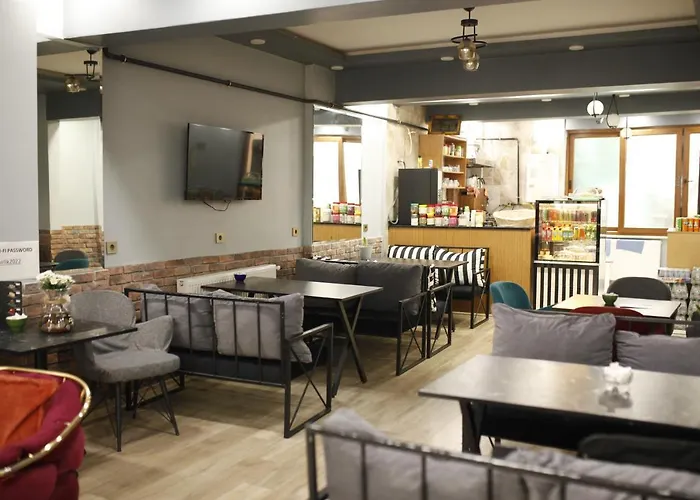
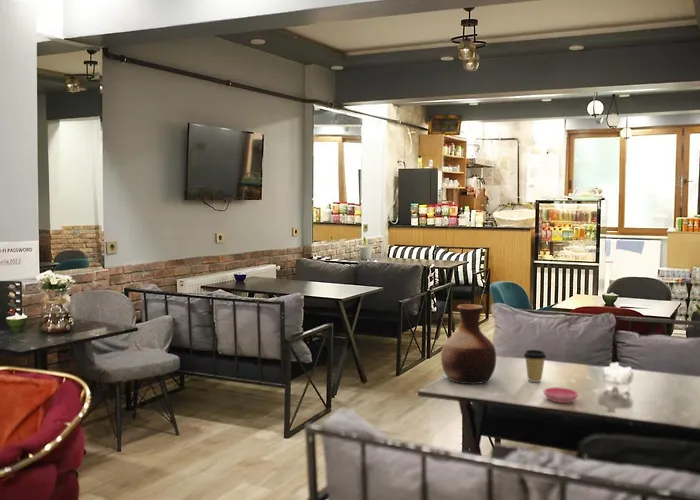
+ coffee cup [523,349,547,383]
+ vase [440,303,497,385]
+ saucer [542,386,579,404]
